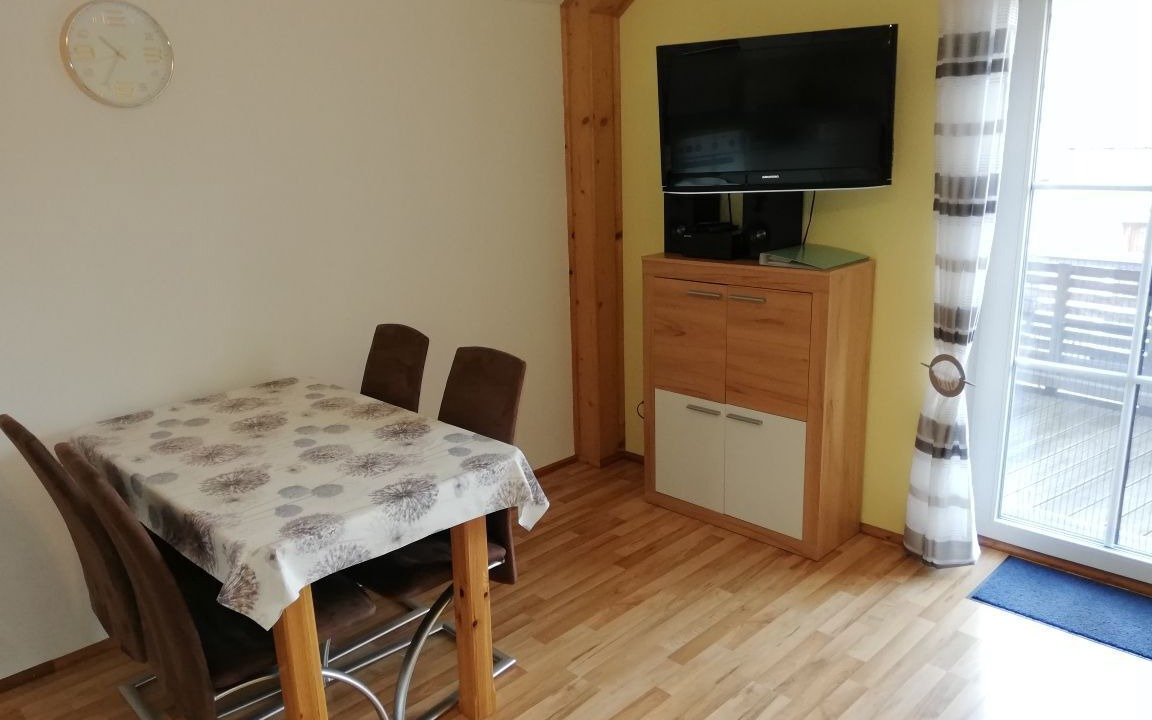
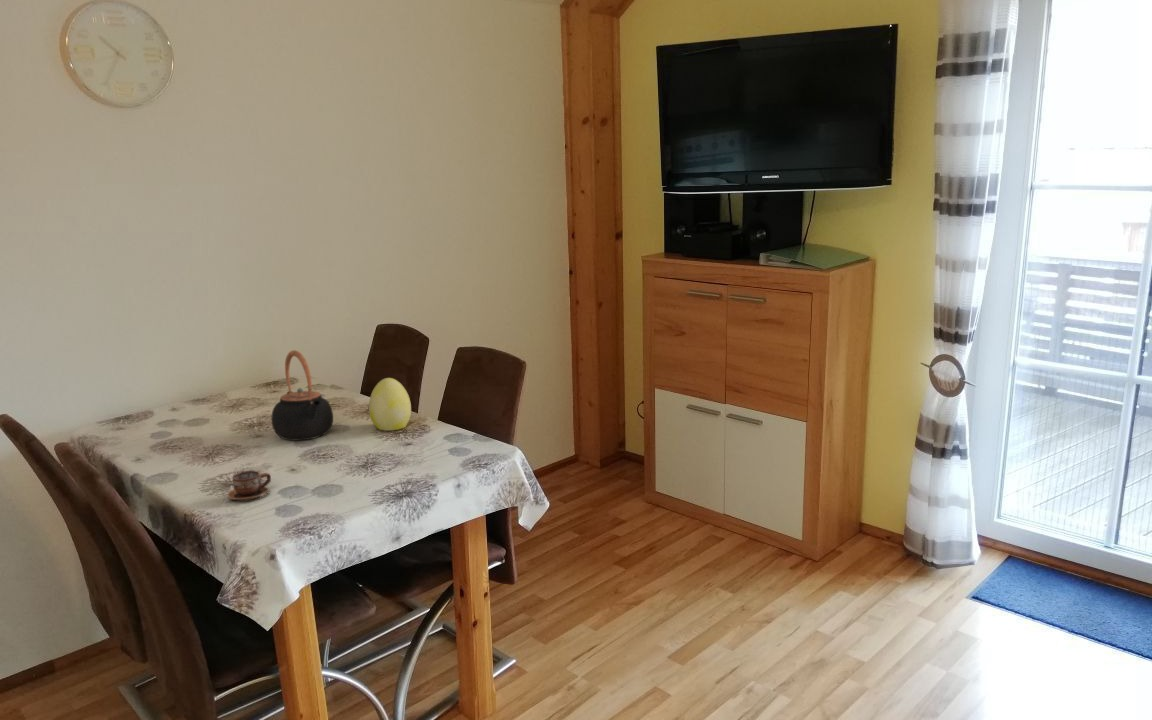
+ decorative egg [368,377,412,432]
+ teapot [271,349,334,441]
+ cup [227,470,272,501]
